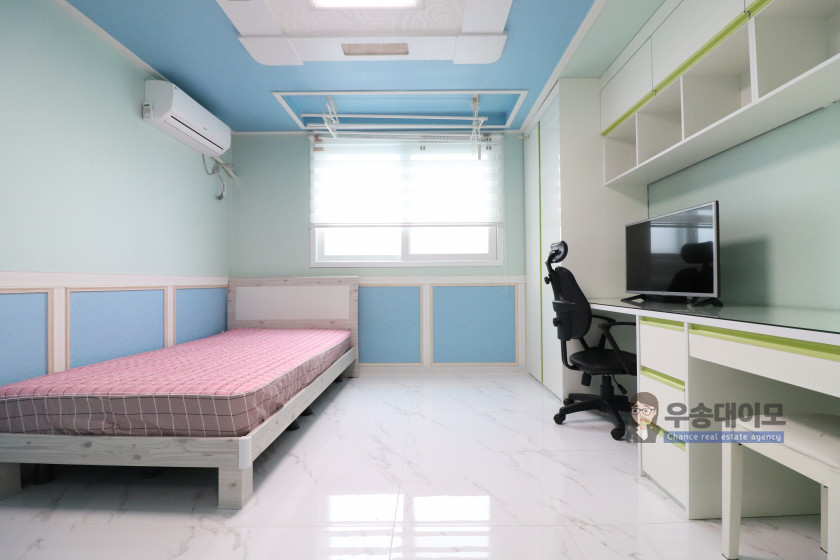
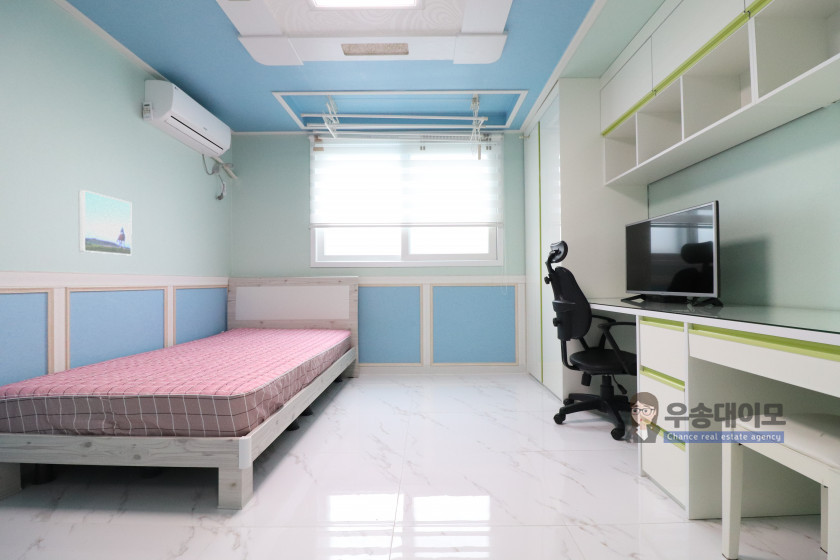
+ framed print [78,189,133,256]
